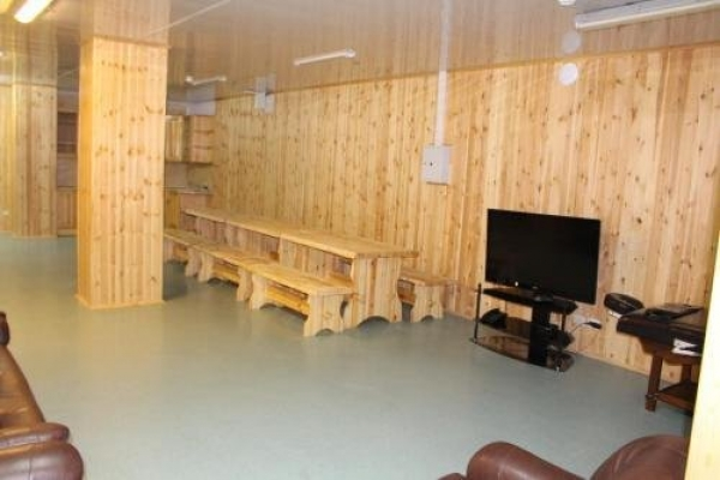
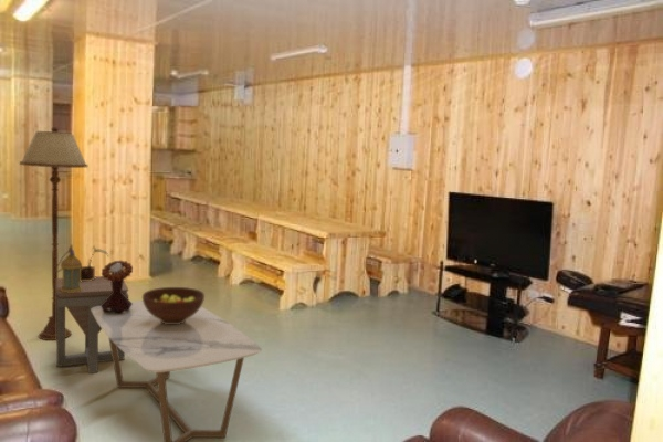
+ lantern [55,243,83,293]
+ potted plant [80,244,109,282]
+ fruit bowl [141,286,206,324]
+ coffee table [91,299,263,442]
+ mushroom [101,260,134,314]
+ side table [55,275,129,375]
+ floor lamp [19,126,88,341]
